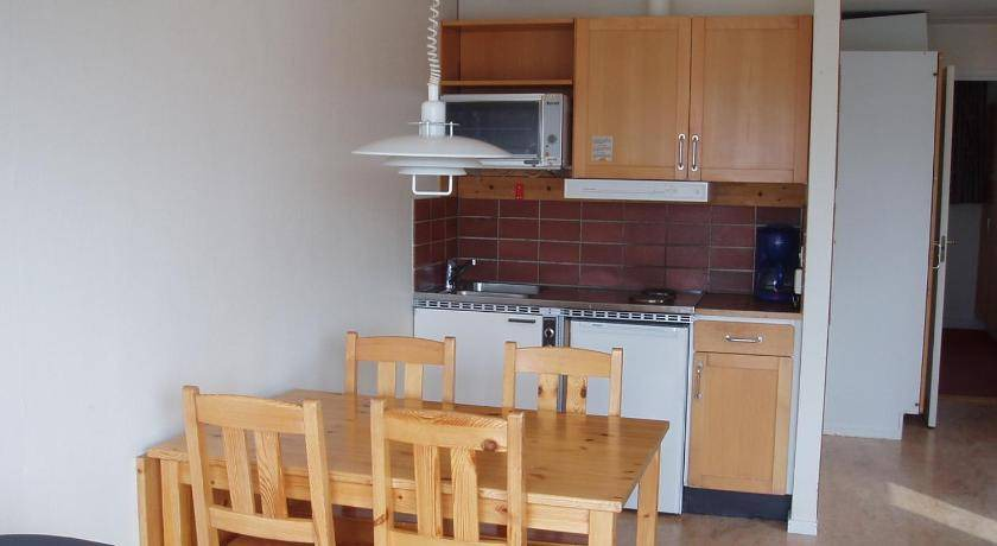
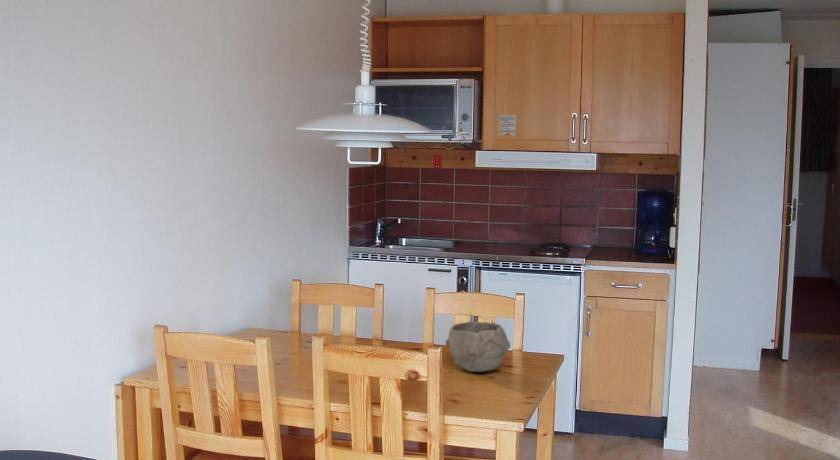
+ bowl [445,321,511,373]
